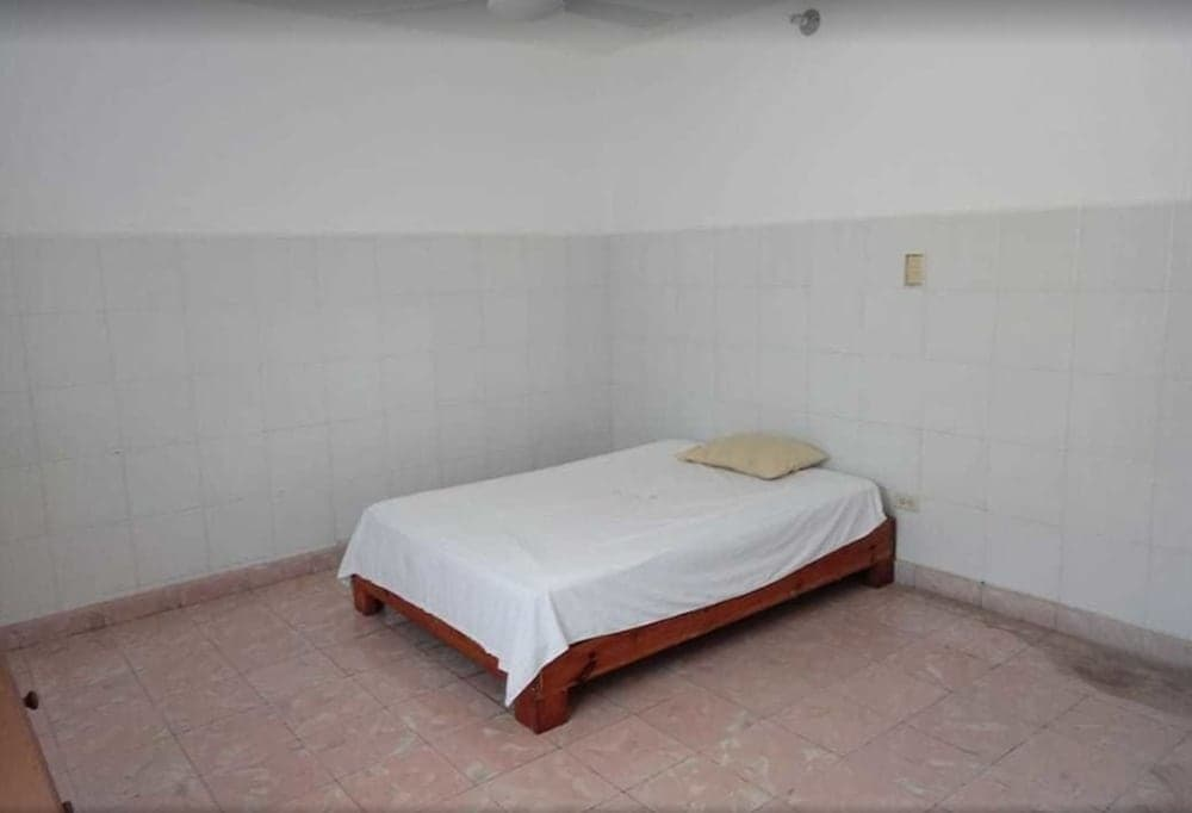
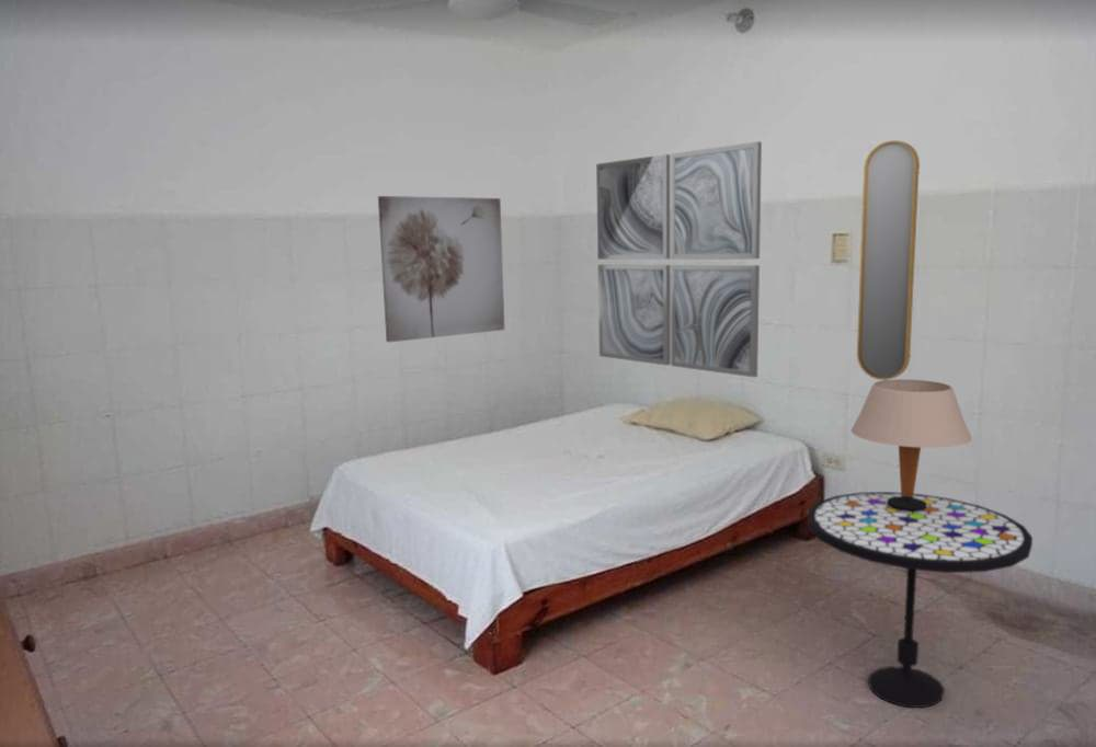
+ wall art [595,140,763,378]
+ side table [808,491,1034,709]
+ home mirror [856,139,921,381]
+ wall art [377,195,505,343]
+ table lamp [849,379,973,513]
